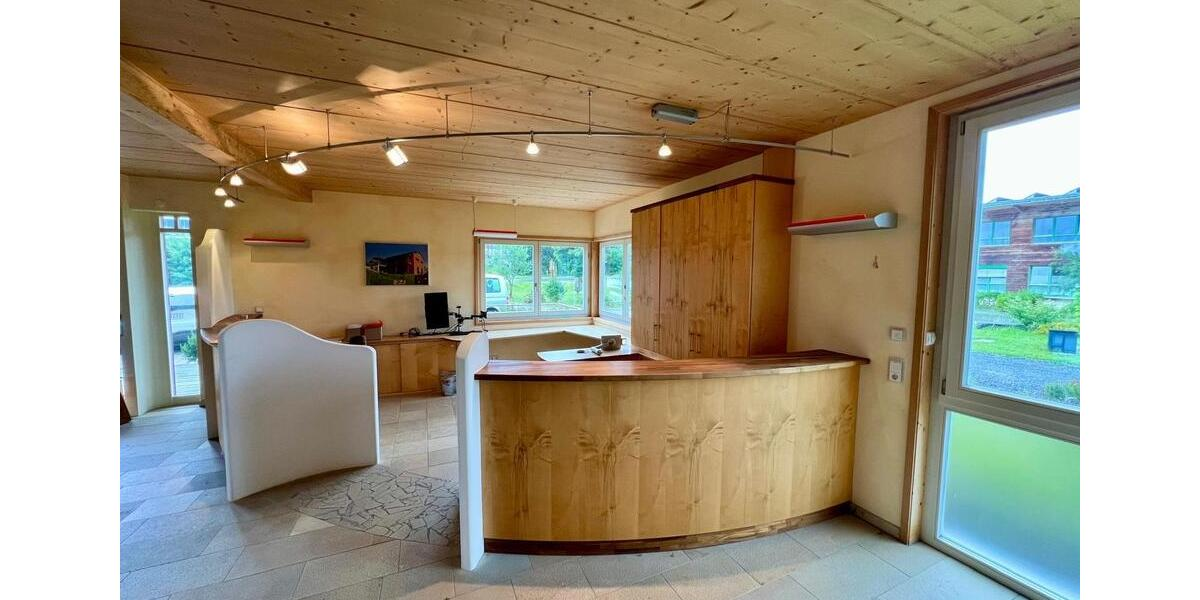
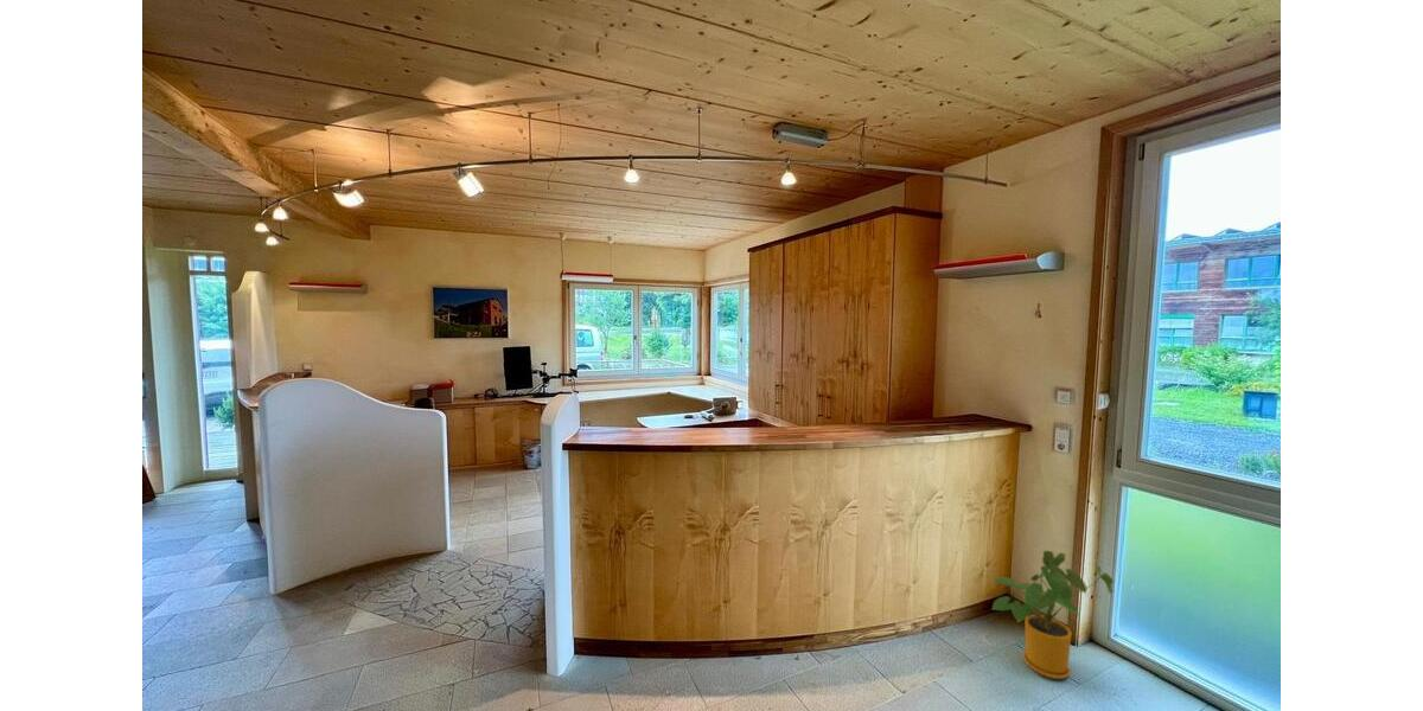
+ house plant [989,550,1115,680]
